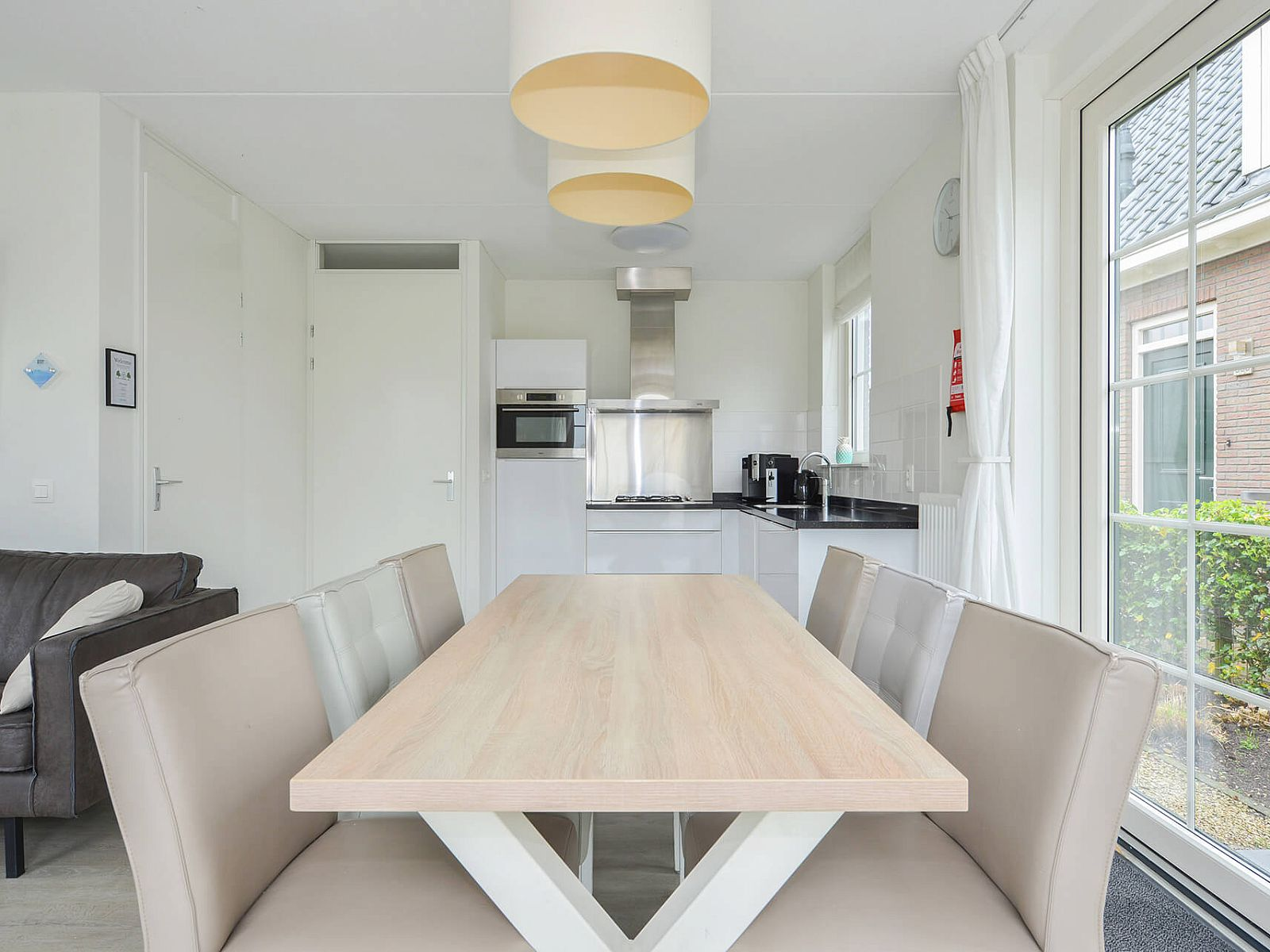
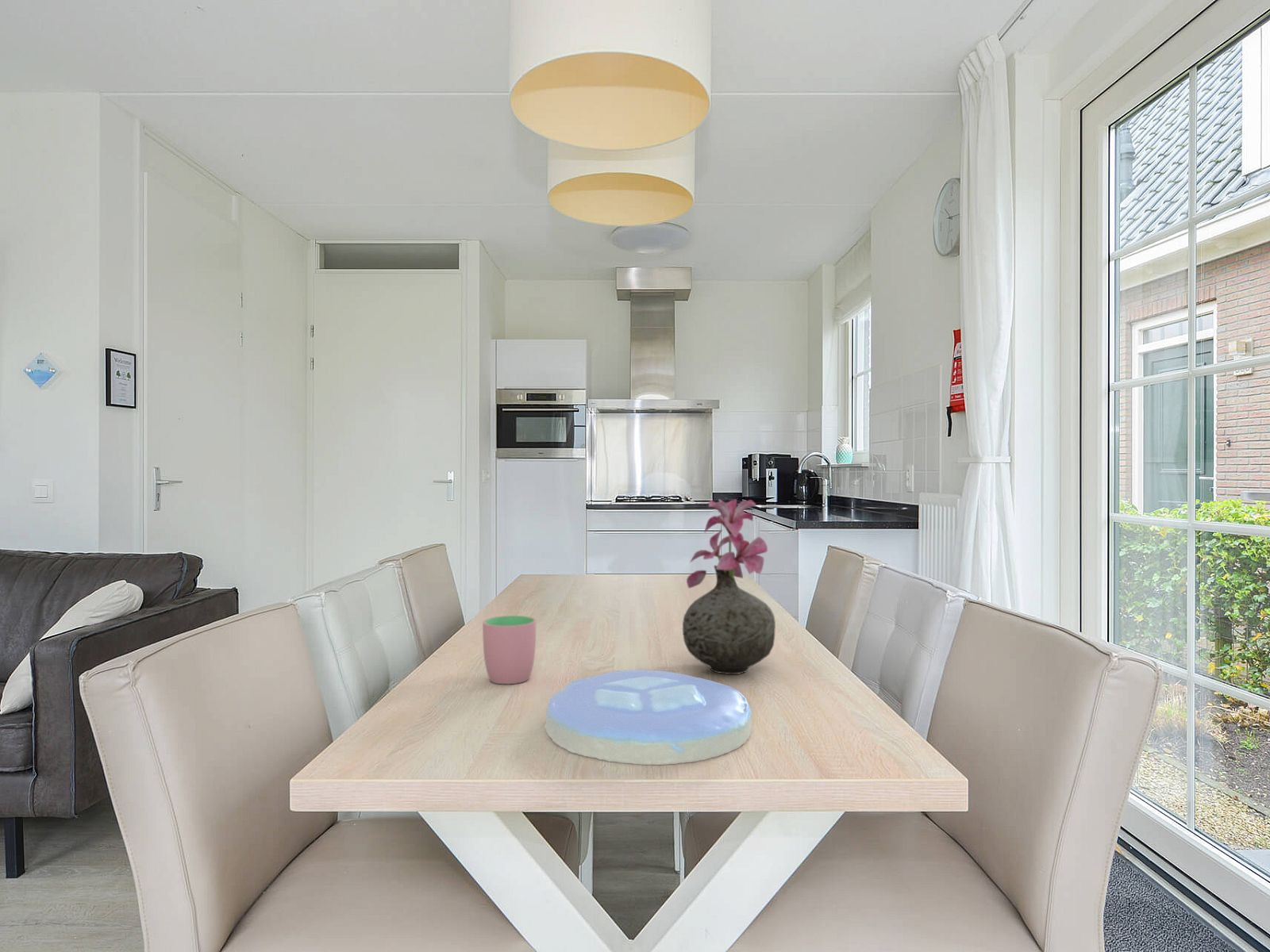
+ vase [682,498,776,675]
+ cup [482,615,537,685]
+ plate [544,669,752,766]
